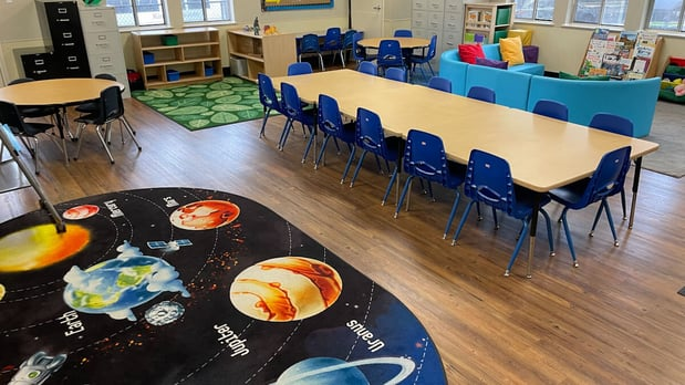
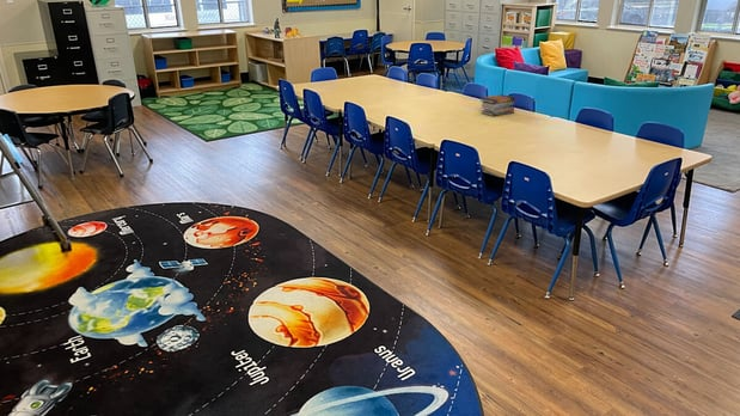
+ book stack [479,93,516,117]
